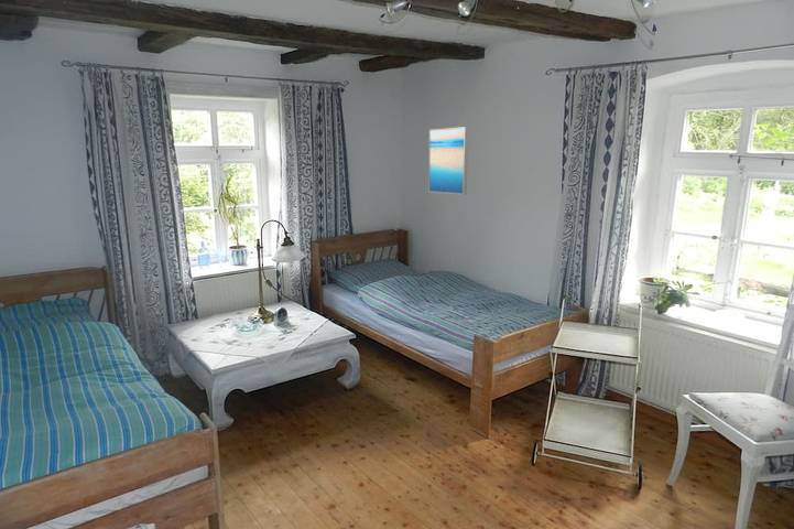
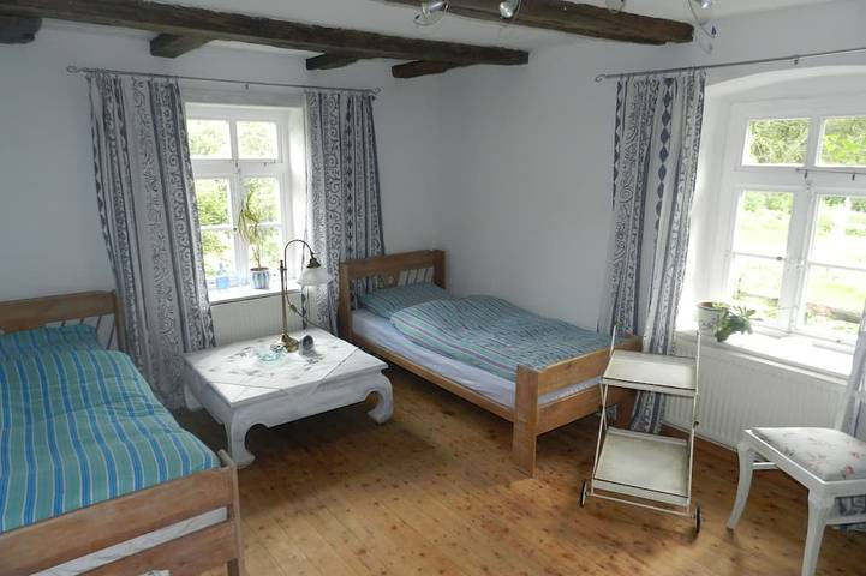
- wall art [427,126,469,196]
